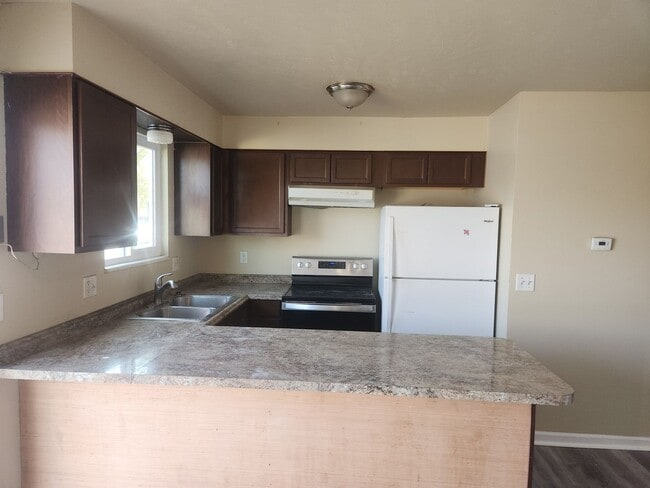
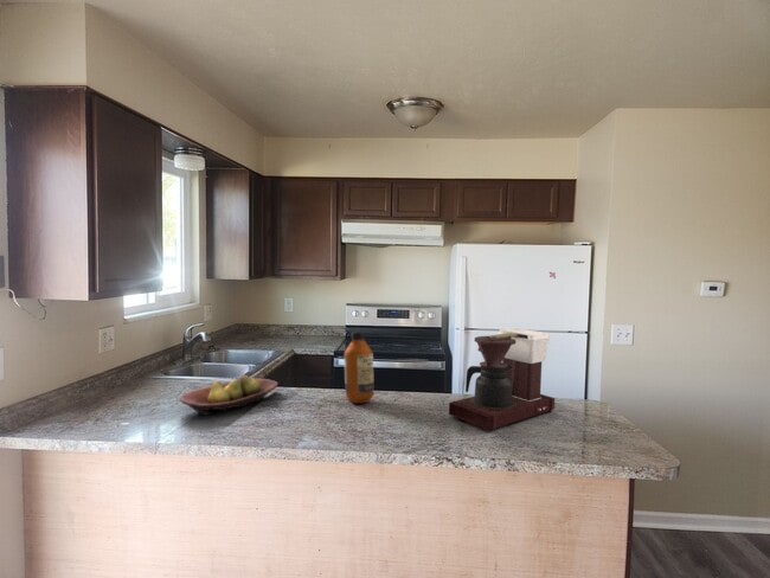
+ fruit bowl [179,374,278,417]
+ coffee maker [448,327,556,432]
+ bottle [342,330,374,405]
